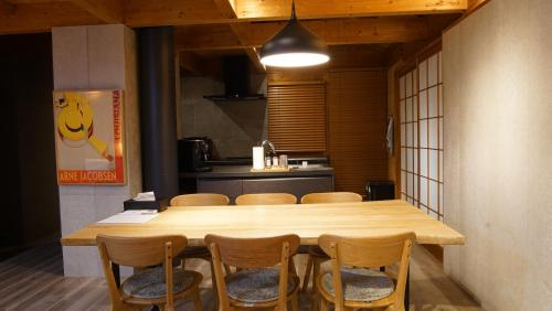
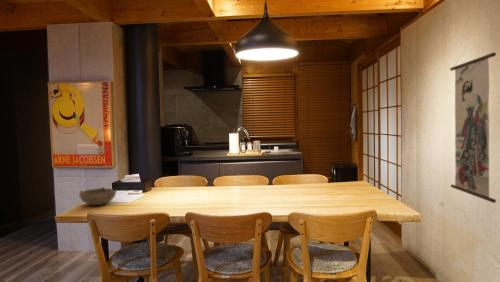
+ bowl [78,186,117,206]
+ wall scroll [449,40,497,204]
